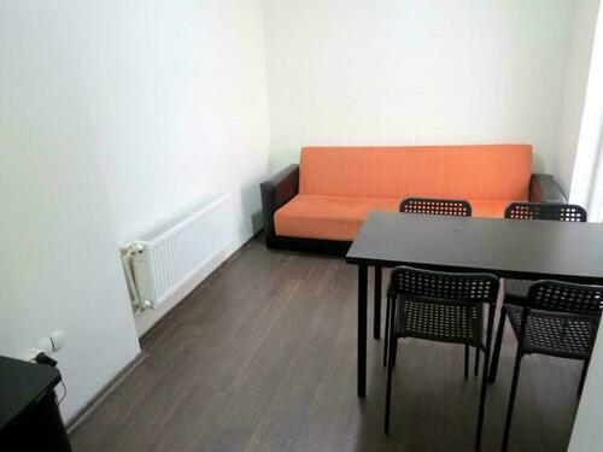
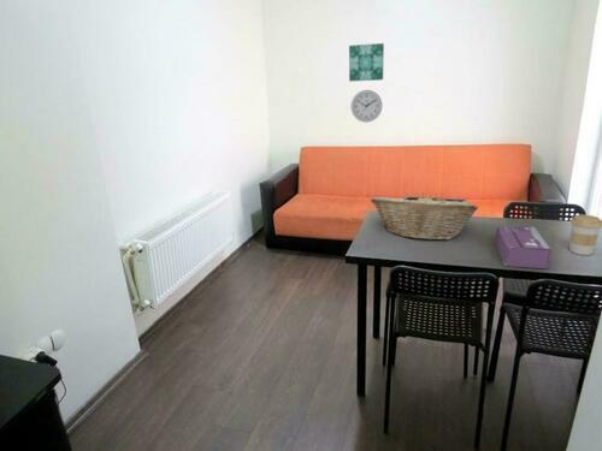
+ wall clock [350,89,383,124]
+ coffee cup [568,214,602,256]
+ fruit basket [370,191,479,241]
+ tissue box [494,225,553,269]
+ wall art [348,42,385,83]
